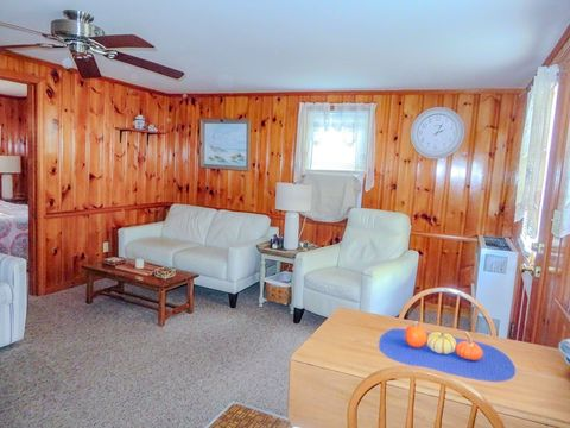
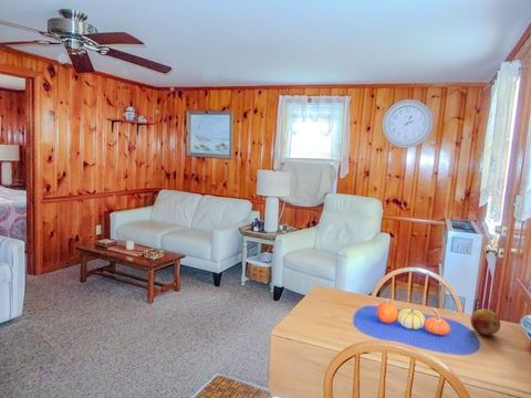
+ fruit [469,308,501,336]
